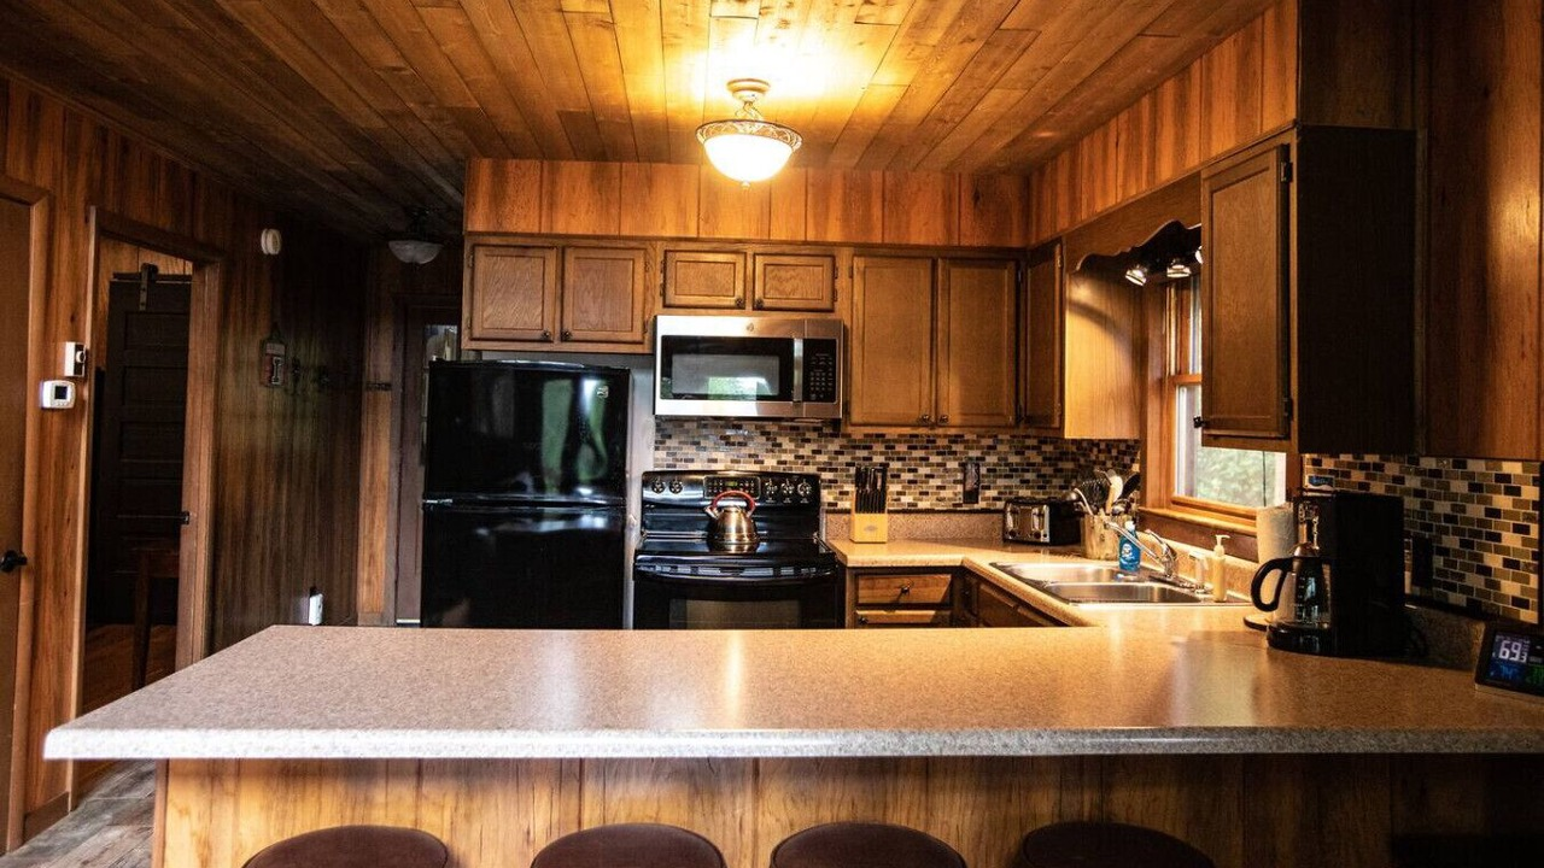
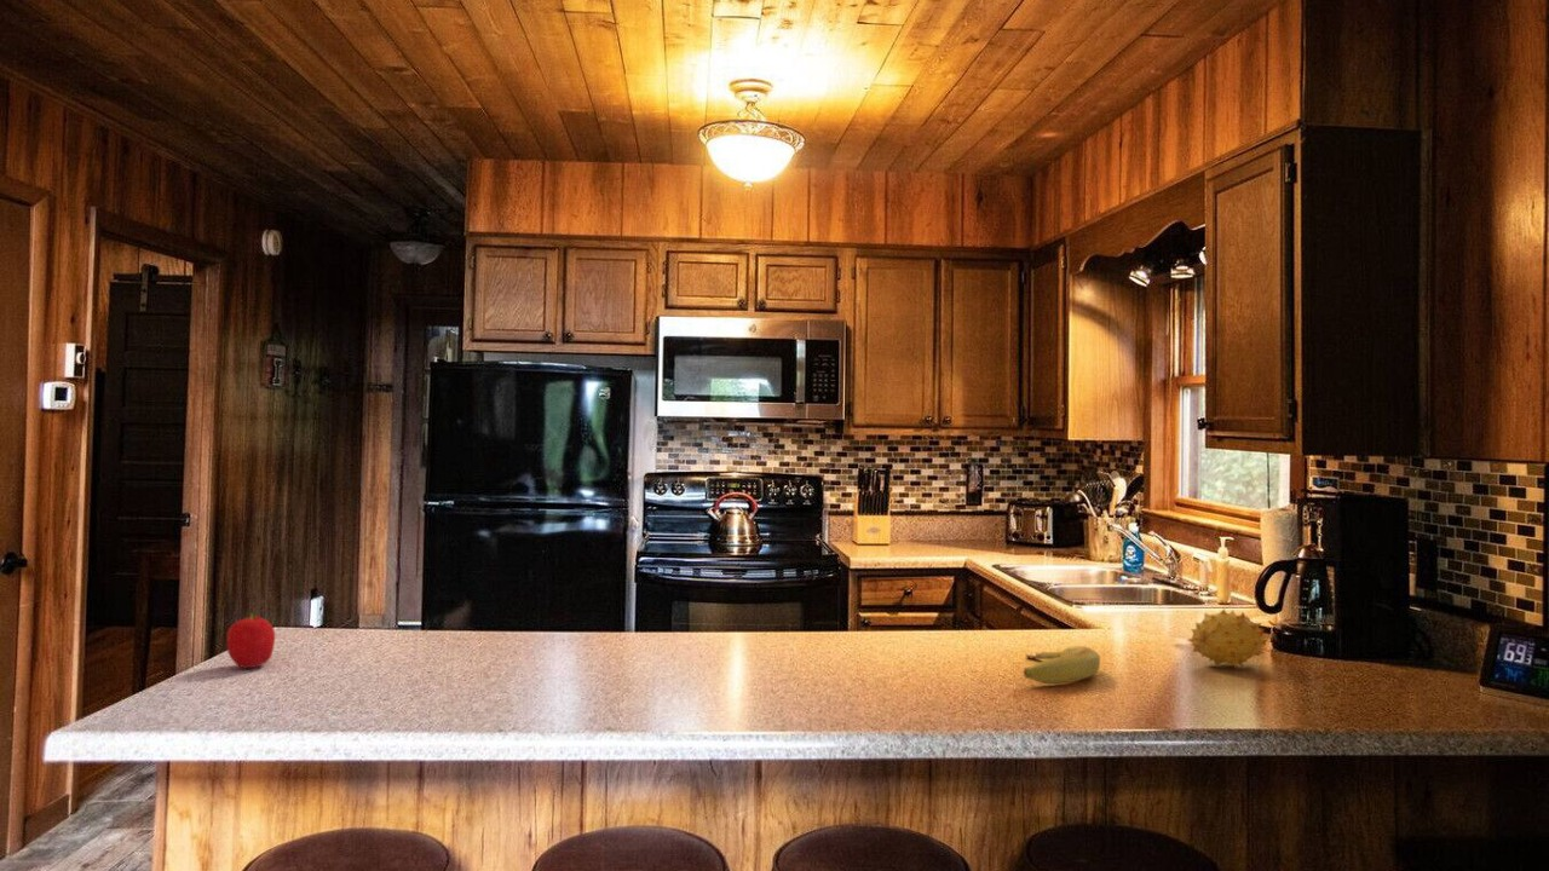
+ banana [1023,645,1101,685]
+ fruit [1187,607,1269,669]
+ fruit [225,612,276,669]
